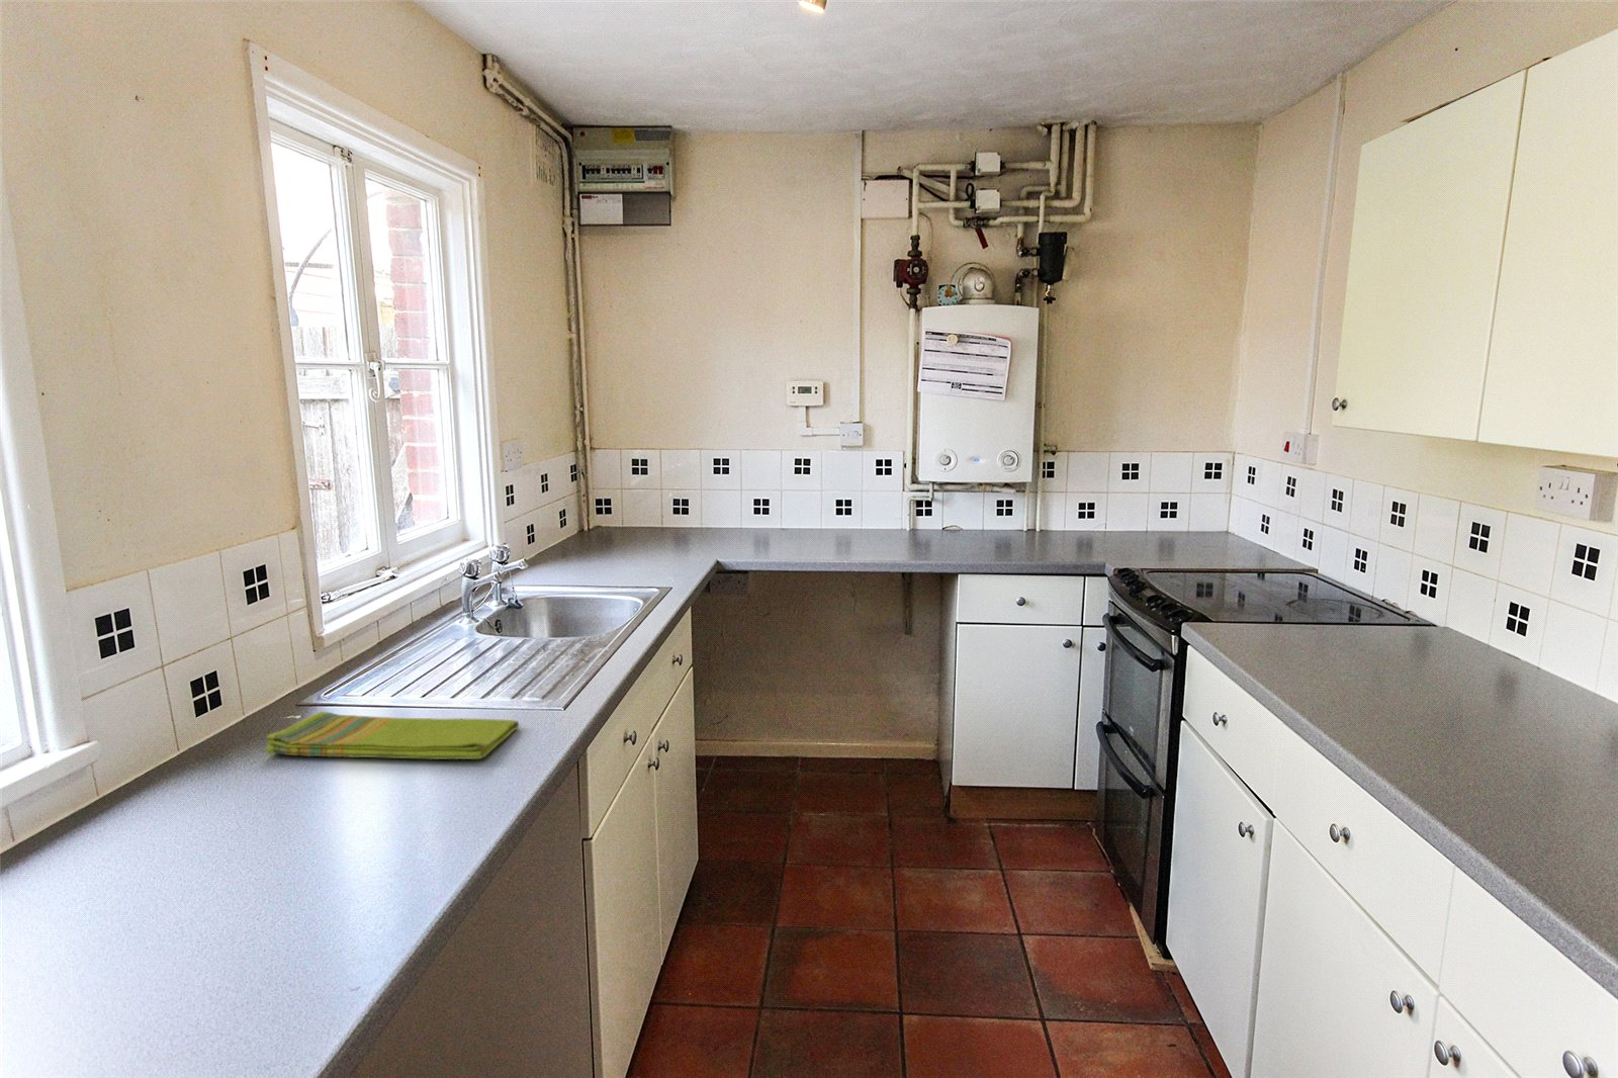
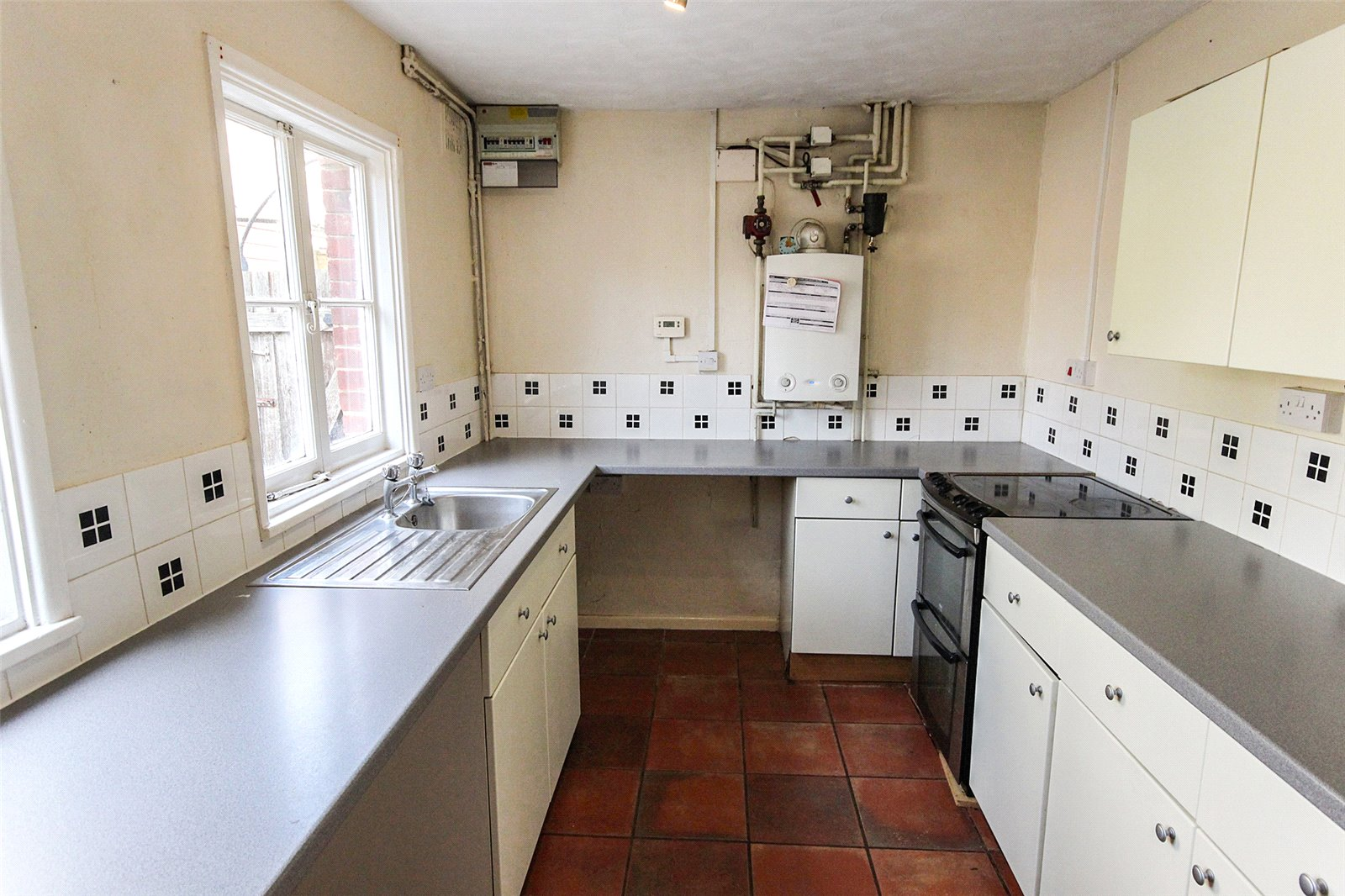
- dish towel [265,711,520,760]
